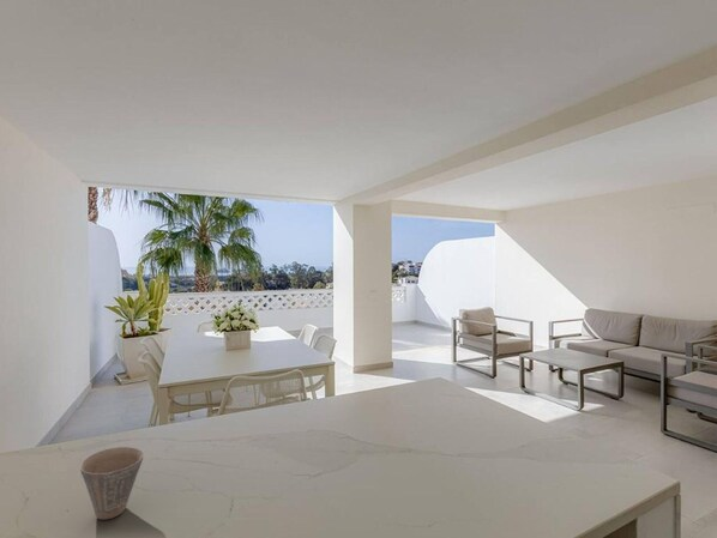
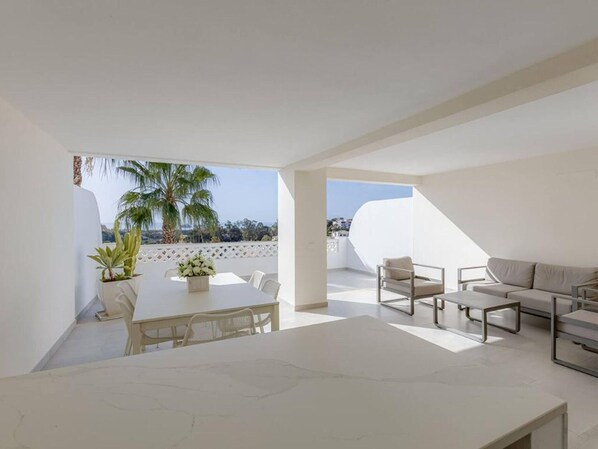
- cup [79,446,145,521]
